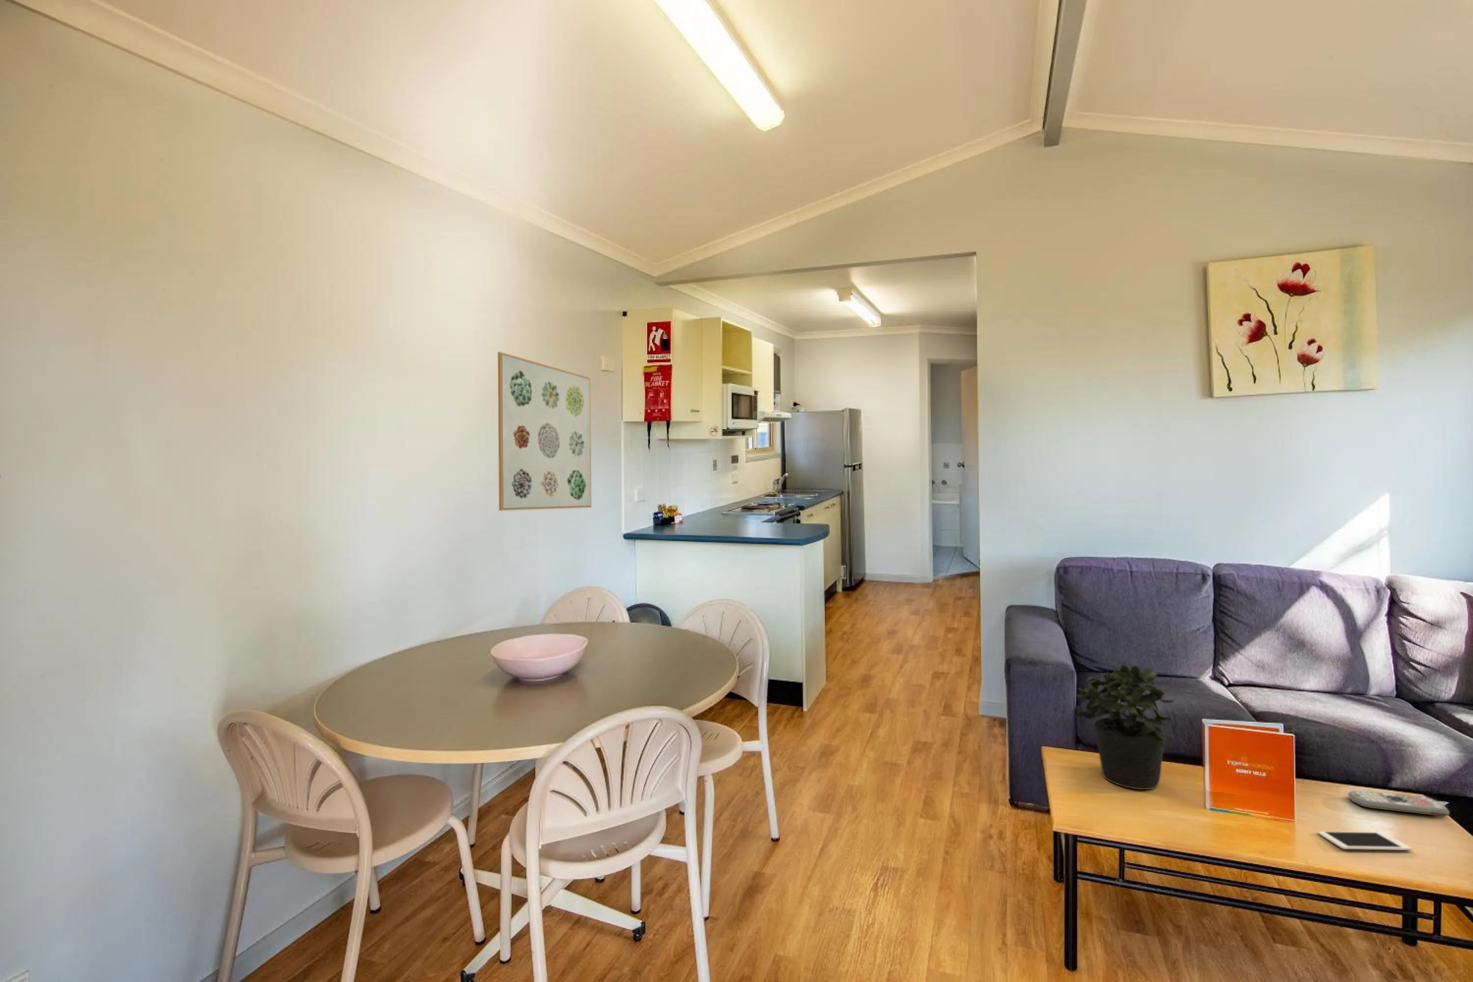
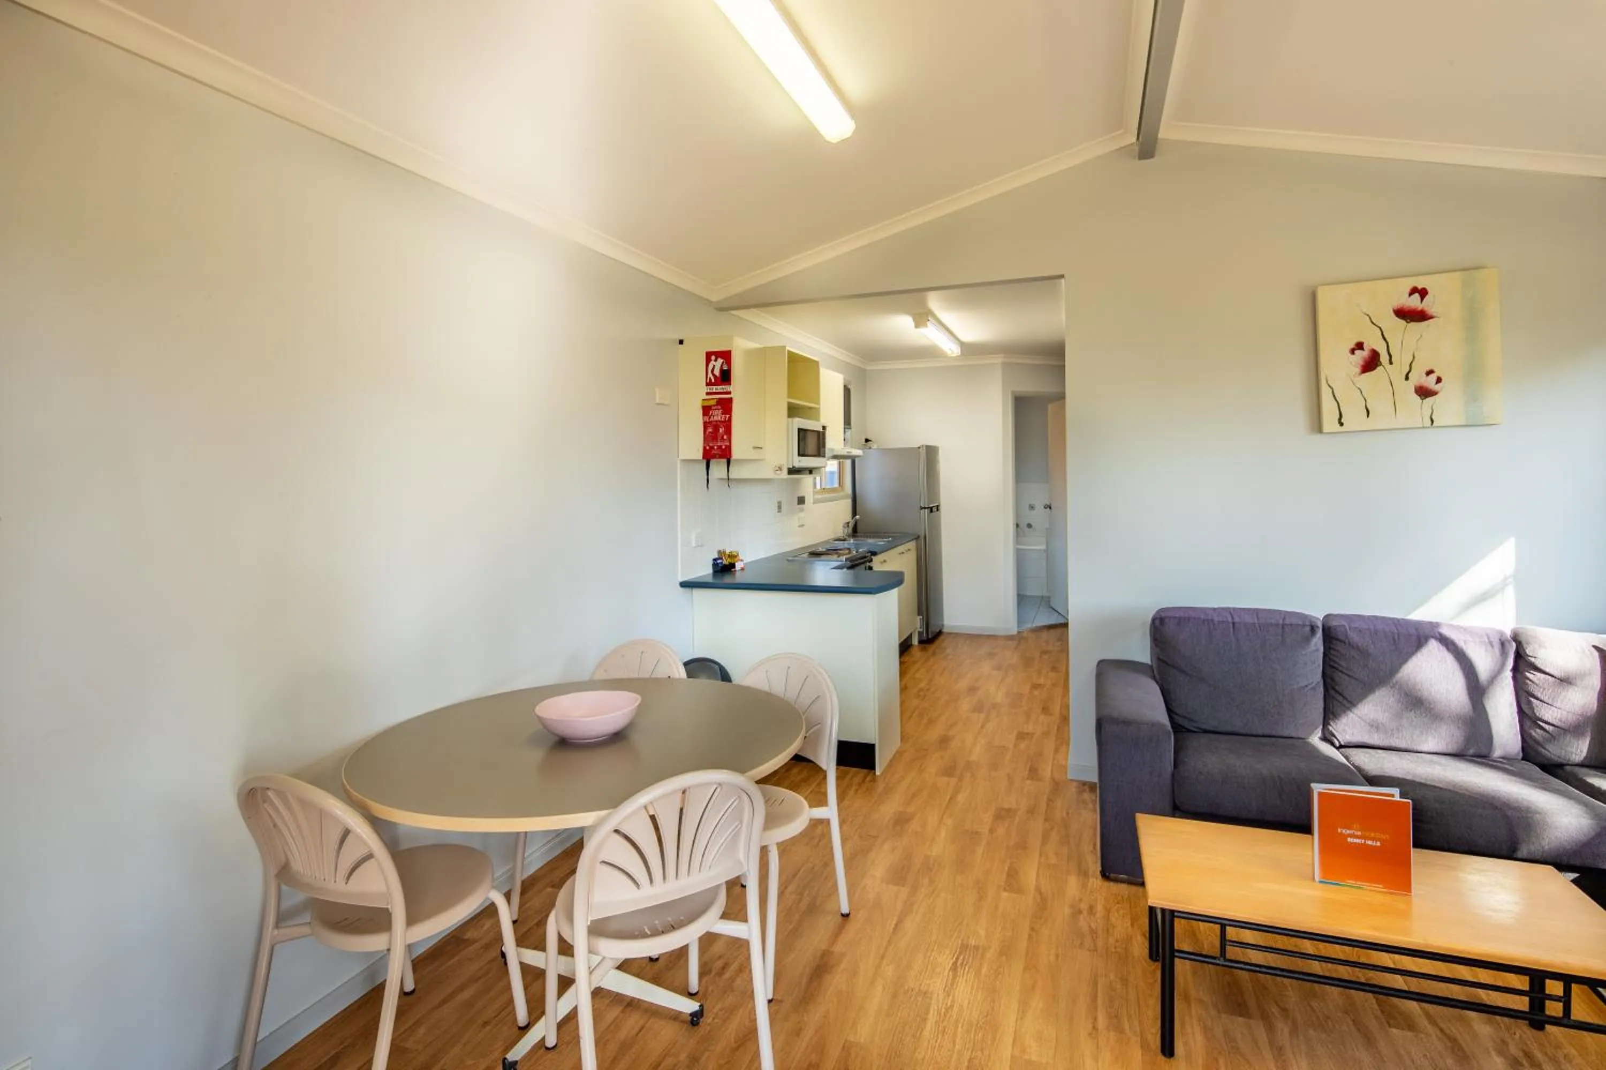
- wall art [498,351,592,511]
- cell phone [1317,831,1413,850]
- remote control [1347,790,1450,817]
- potted plant [1076,664,1175,790]
